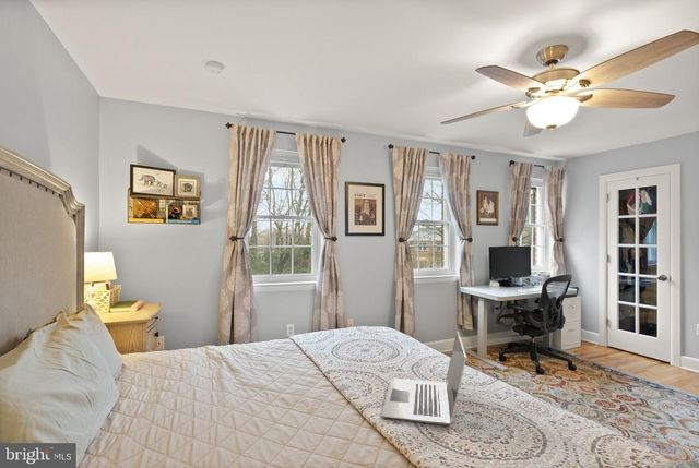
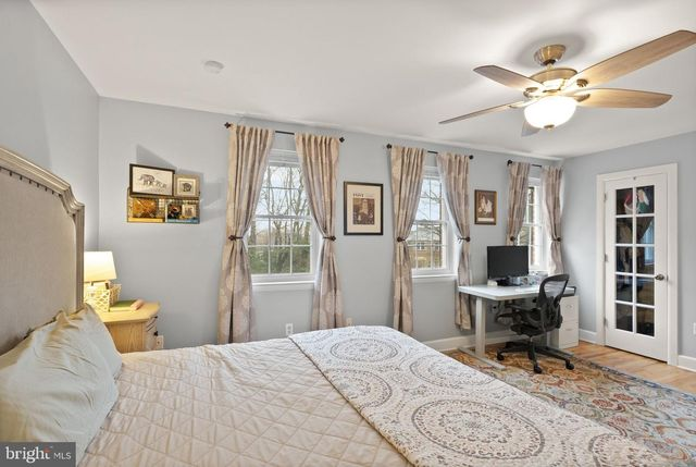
- laptop [380,331,467,425]
